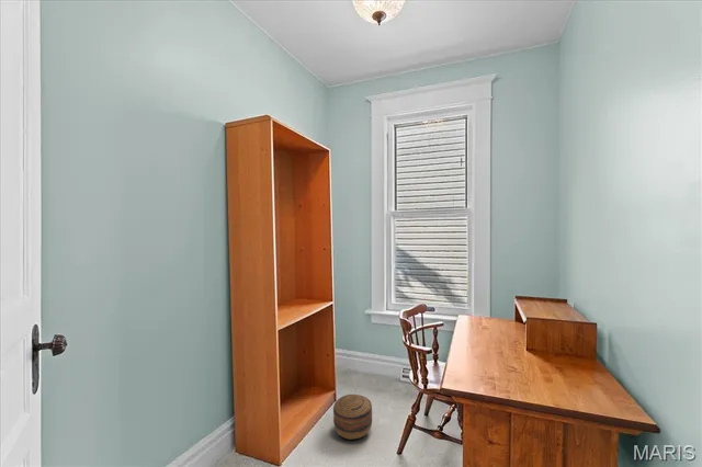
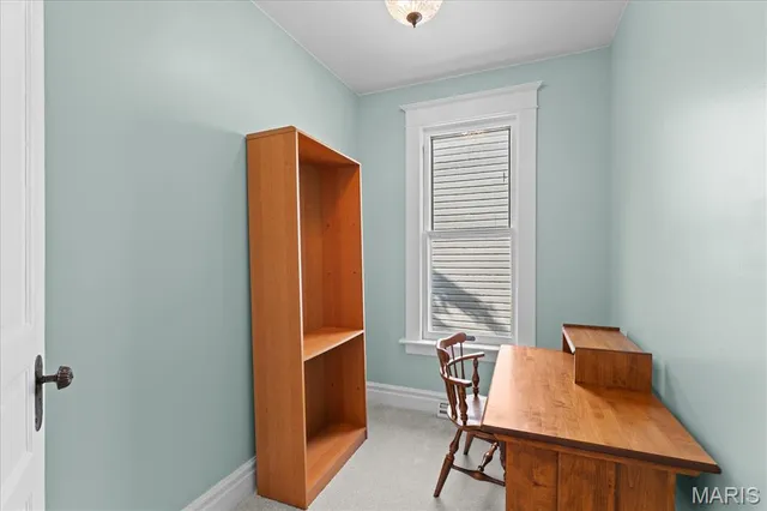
- basket [332,394,373,441]
